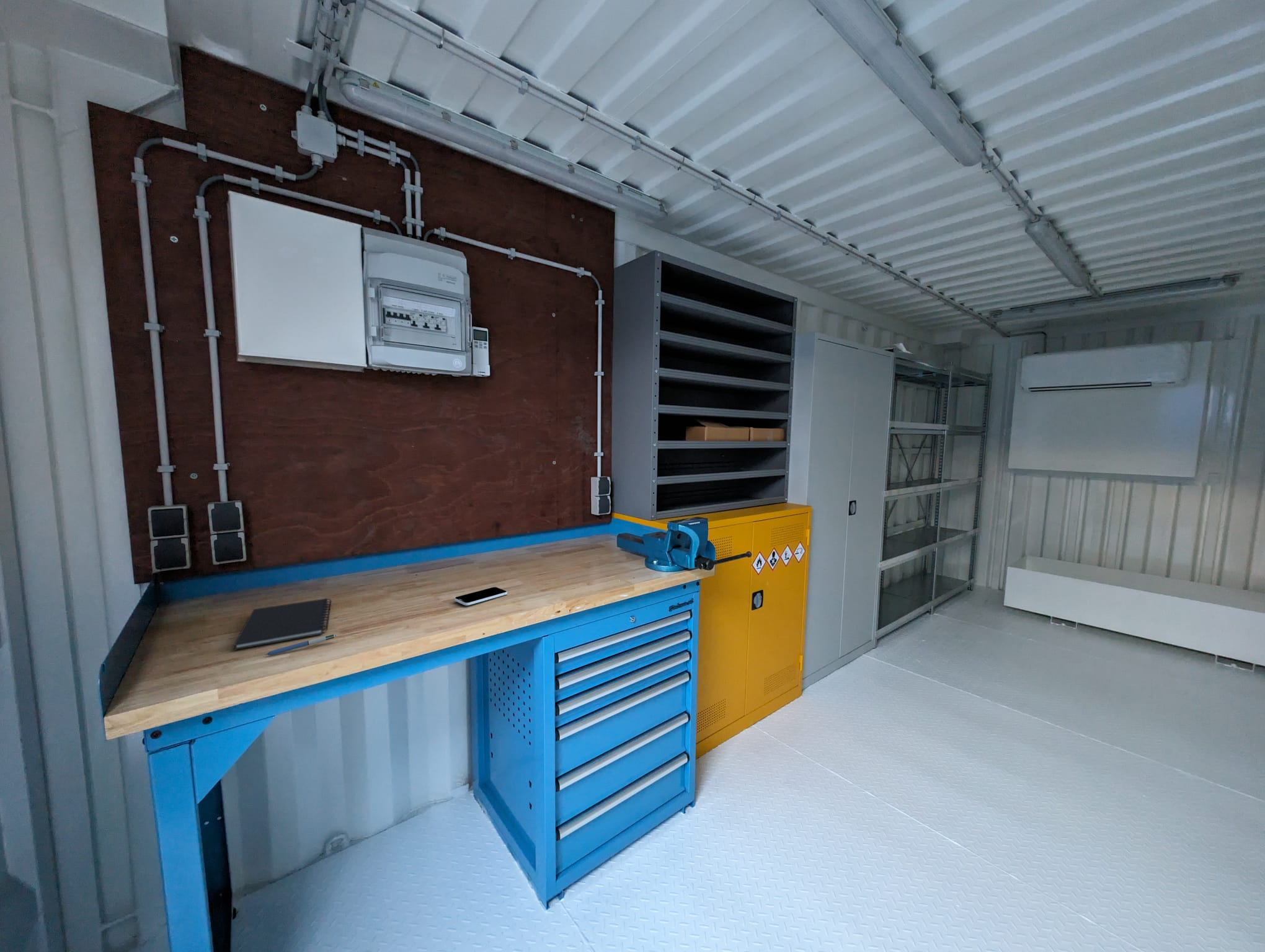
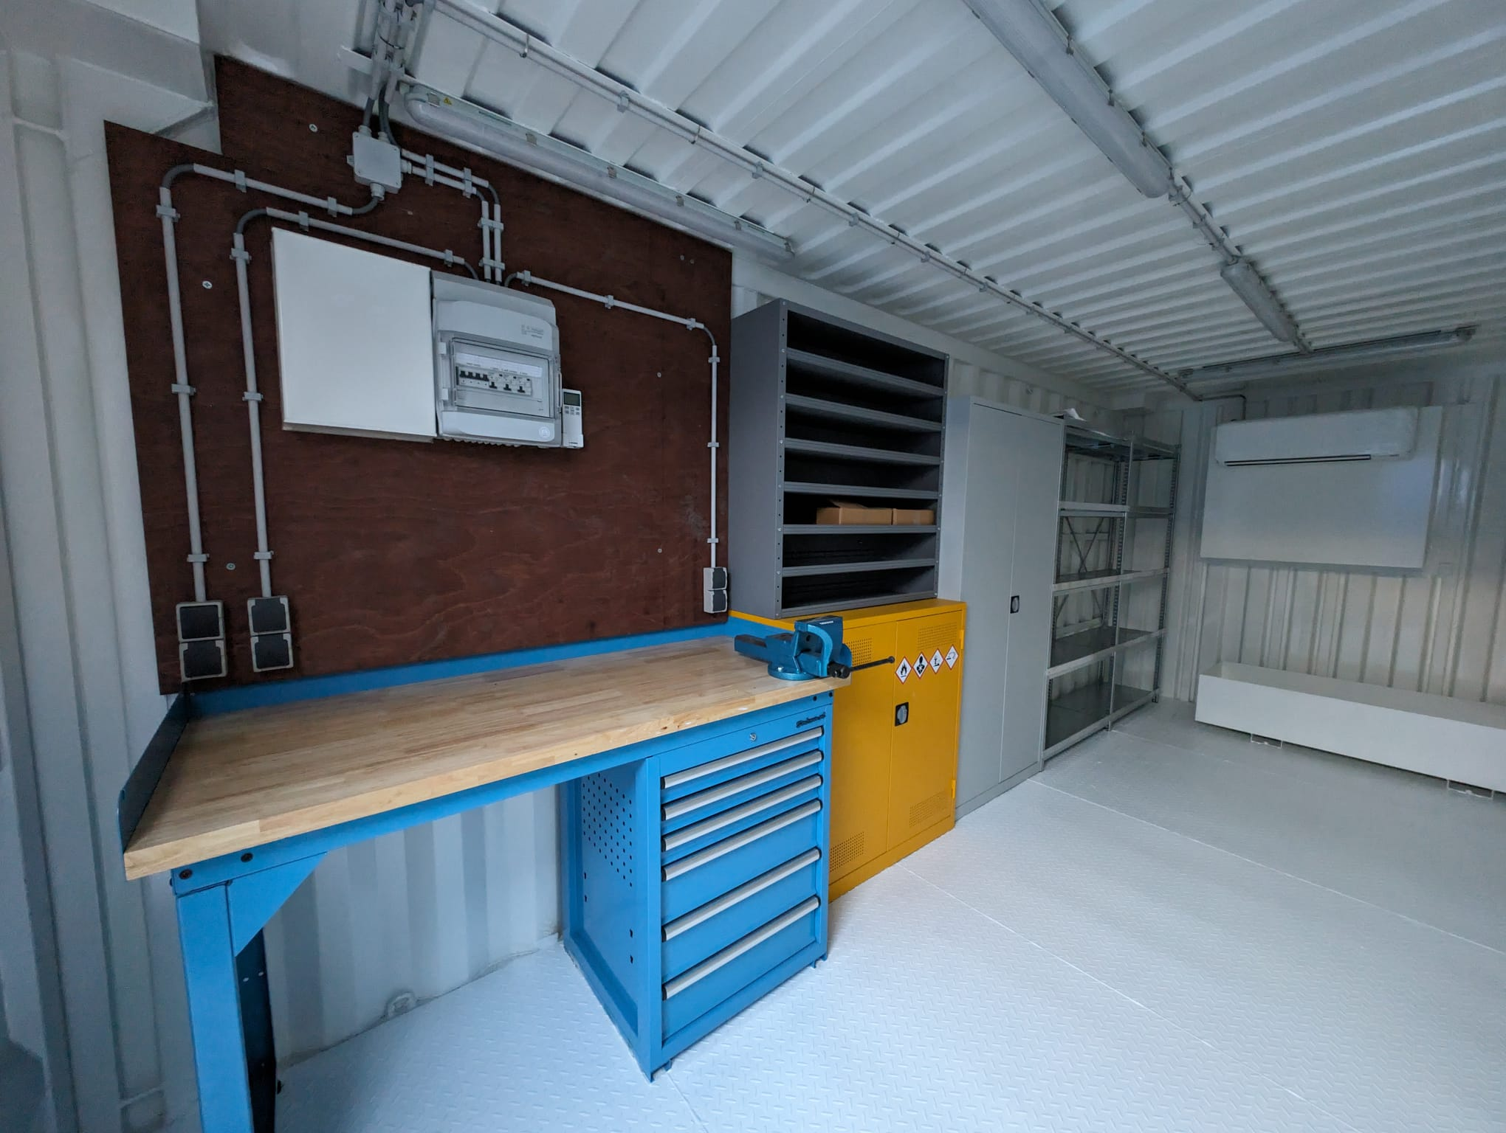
- notebook [233,597,332,651]
- pen [265,633,338,656]
- smartphone [454,586,508,606]
